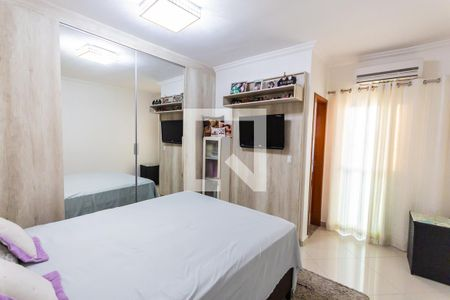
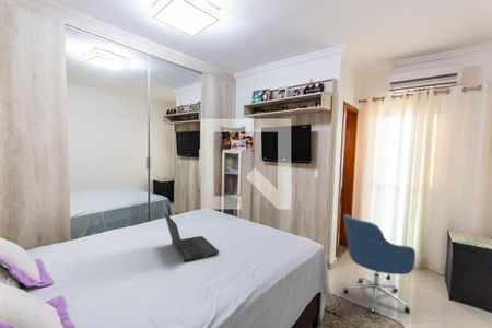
+ laptop computer [164,212,220,262]
+ chair [342,213,417,314]
